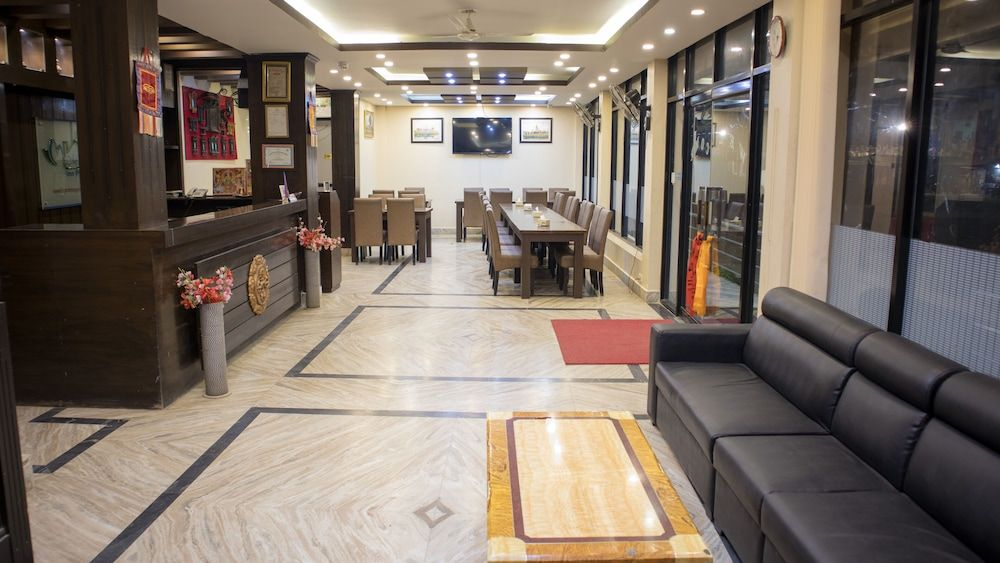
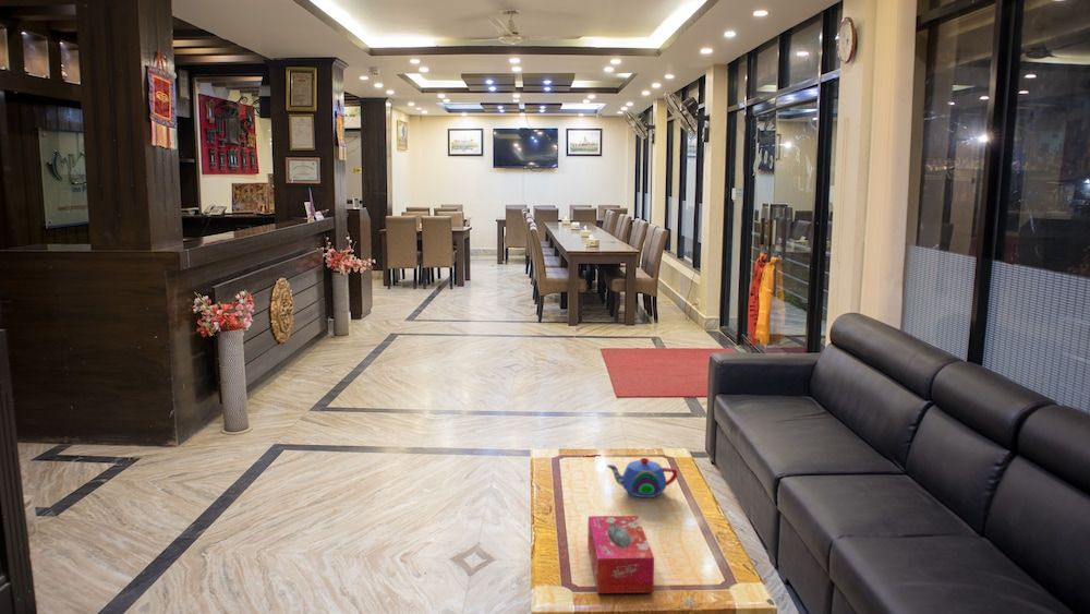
+ teapot [606,457,678,498]
+ tissue box [586,515,655,594]
